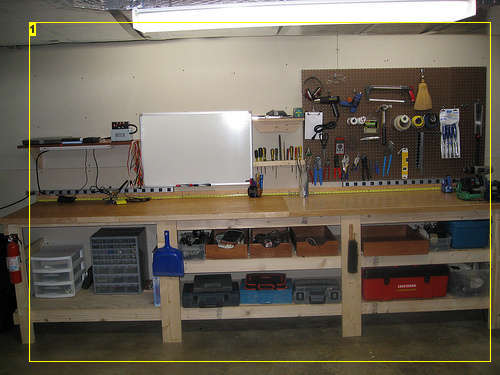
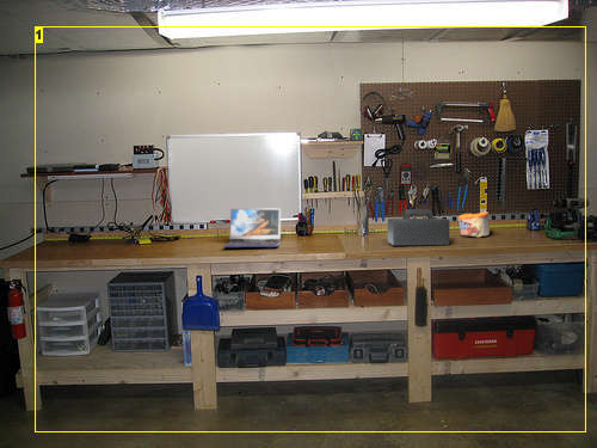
+ laptop [222,207,282,248]
+ speaker [387,208,450,246]
+ can [457,210,491,238]
